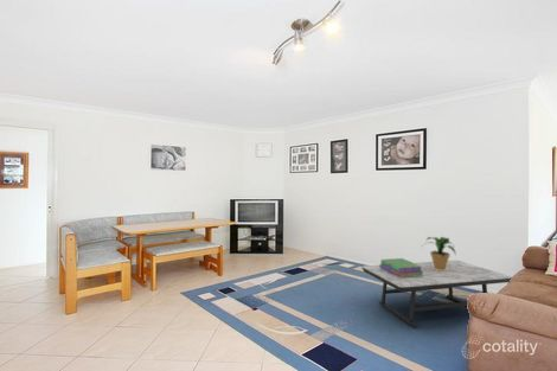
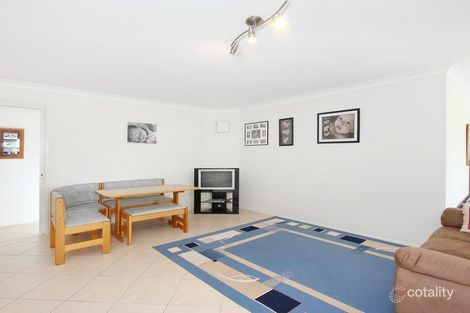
- coffee table [360,260,513,328]
- potted plant [422,236,457,270]
- stack of books [378,257,424,277]
